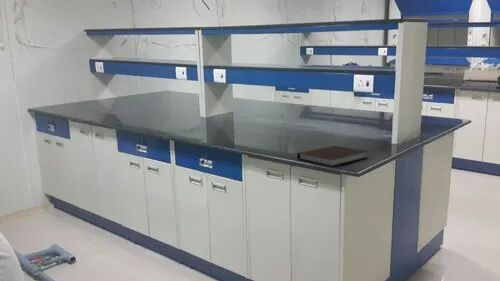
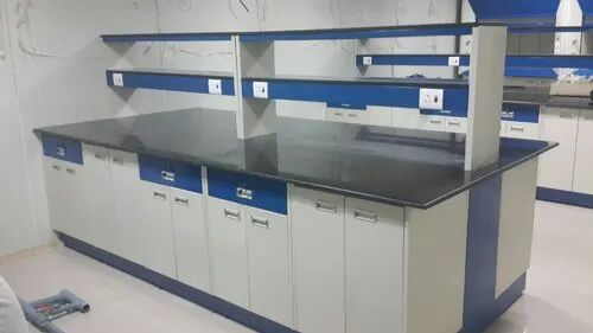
- notebook [296,145,369,168]
